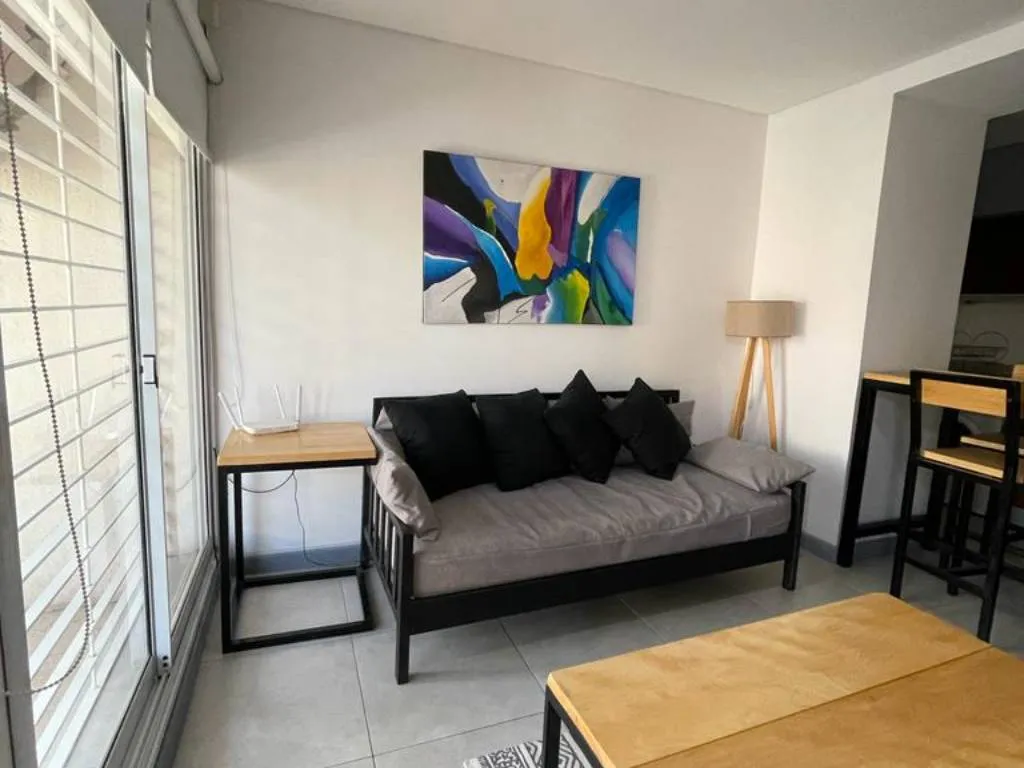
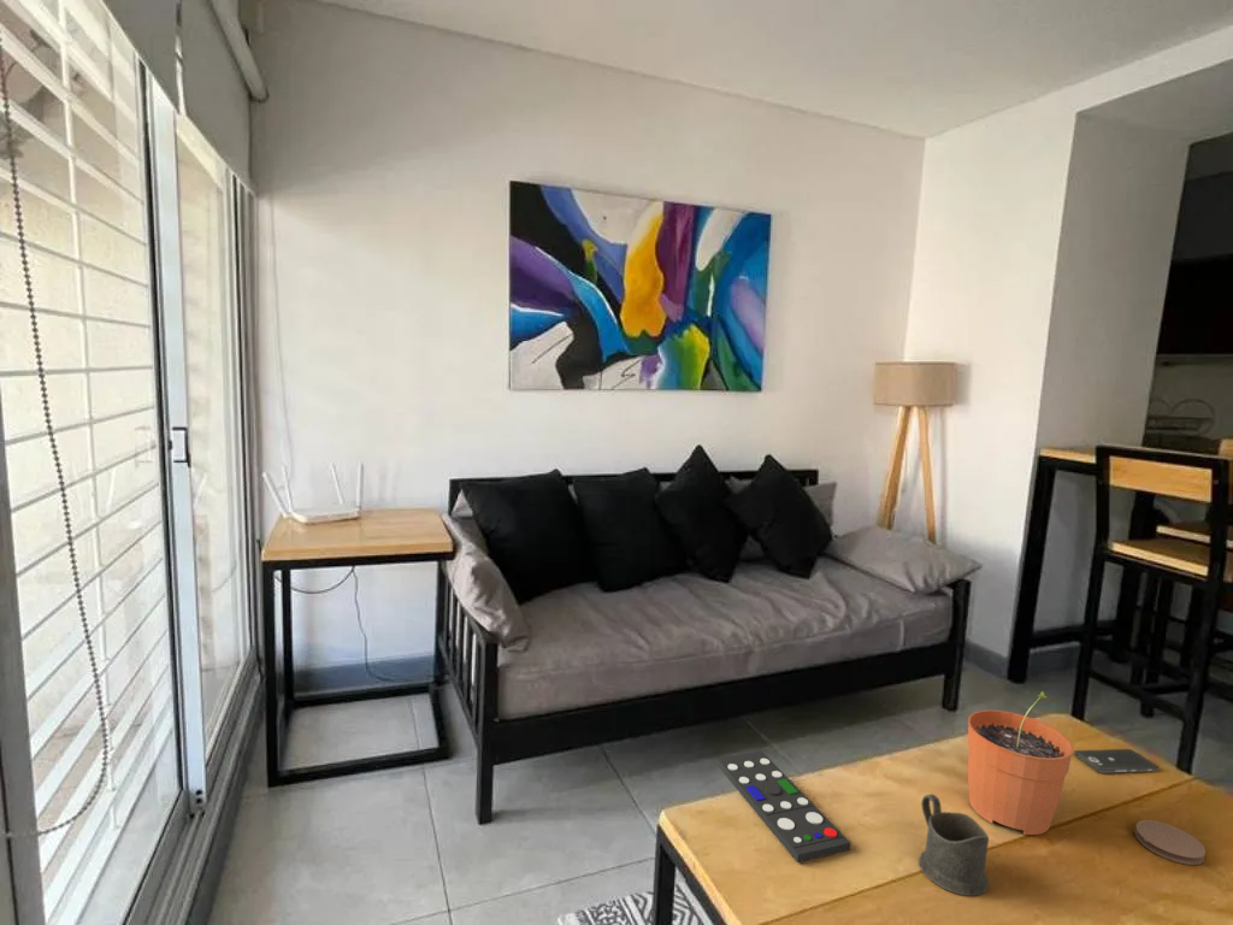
+ cup [918,793,990,896]
+ coaster [1133,819,1207,866]
+ plant pot [967,690,1075,836]
+ remote control [715,749,851,864]
+ smartphone [1073,748,1161,774]
